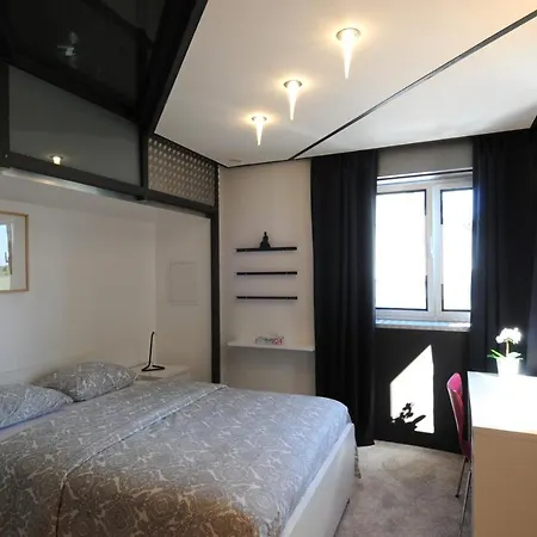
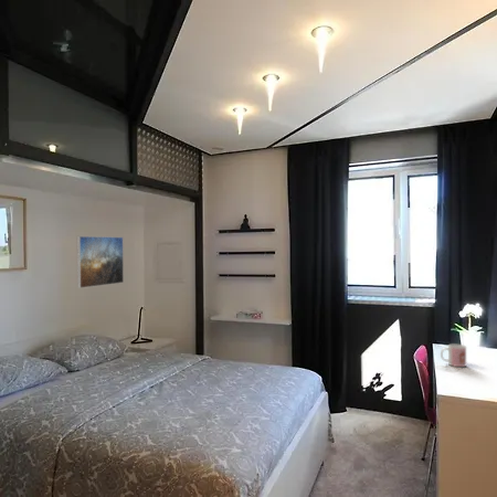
+ mug [440,343,467,368]
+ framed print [76,235,125,289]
